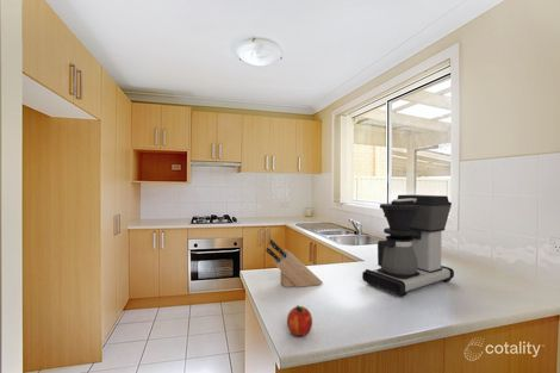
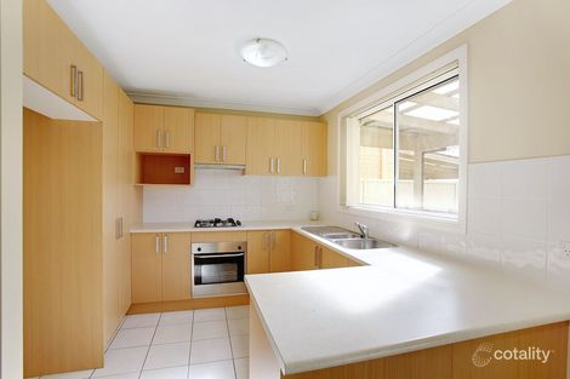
- coffee maker [361,193,455,298]
- knife block [265,238,324,288]
- fruit [286,304,313,337]
